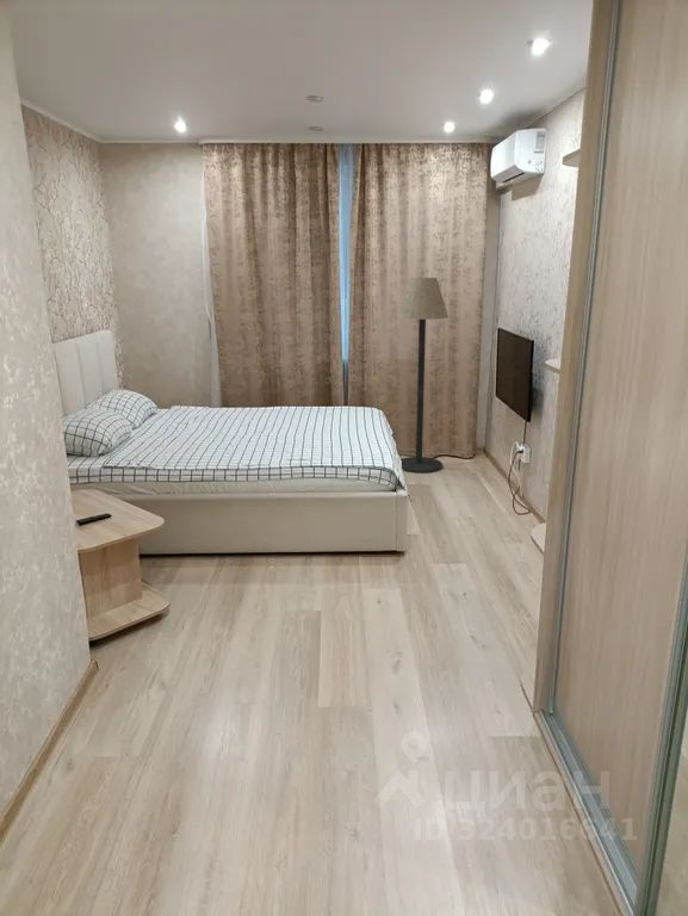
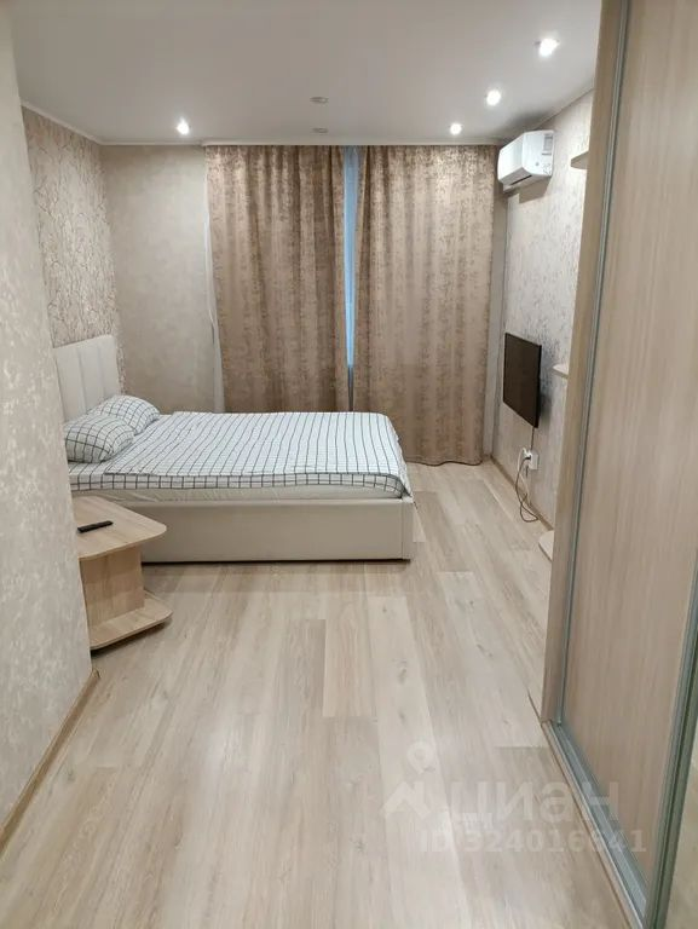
- floor lamp [396,277,450,474]
